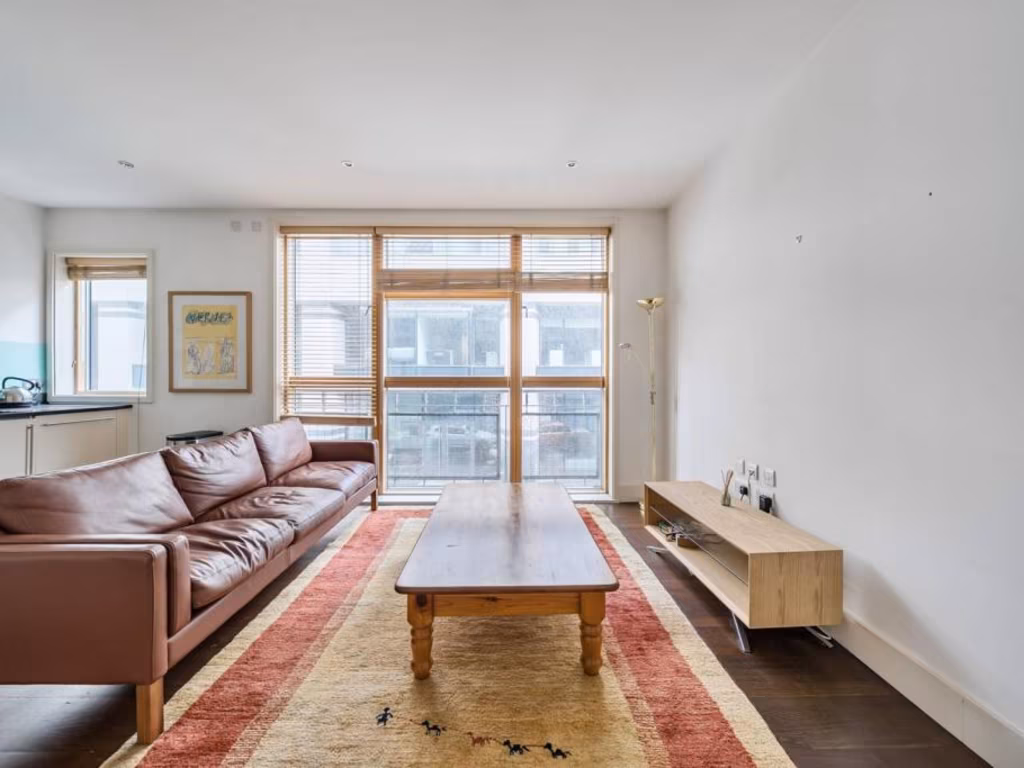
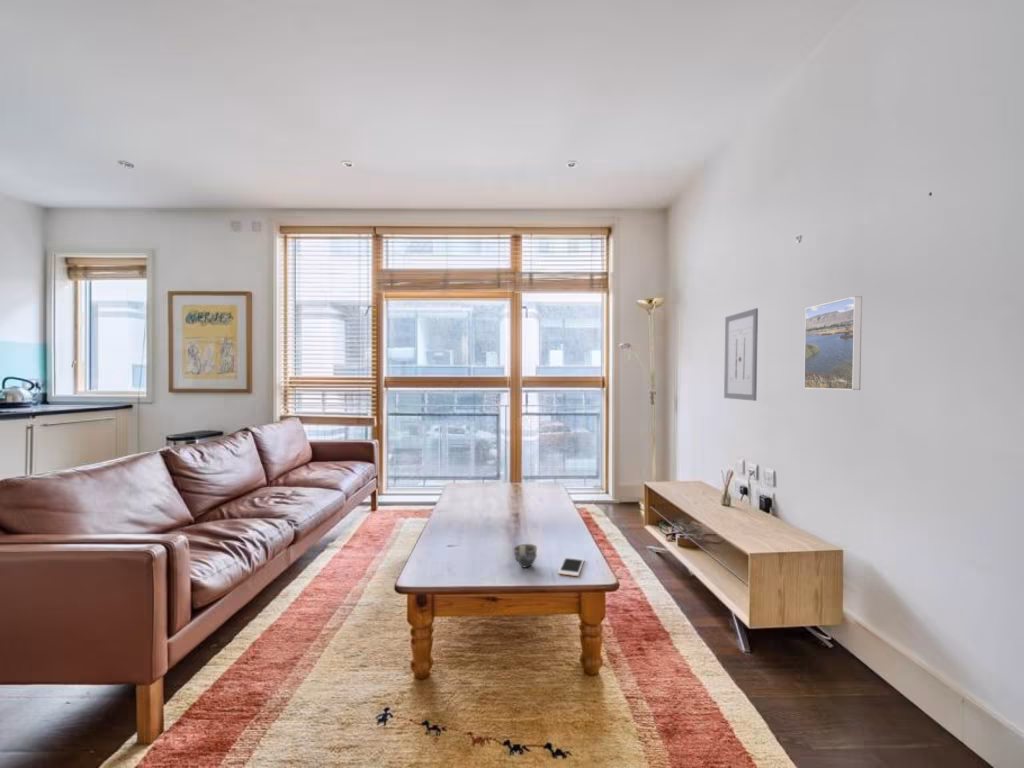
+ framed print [803,295,863,391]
+ cup [512,543,538,568]
+ wall art [723,307,759,402]
+ cell phone [557,556,585,577]
